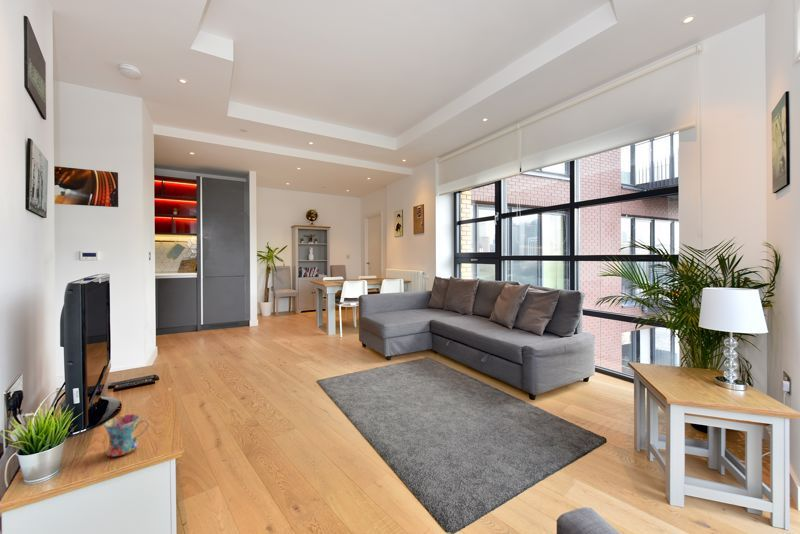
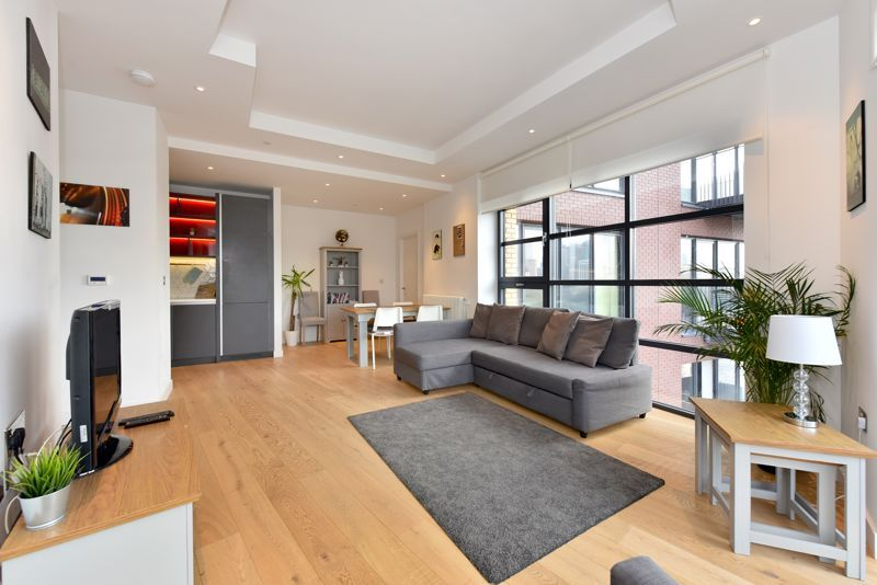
- mug [103,413,150,457]
